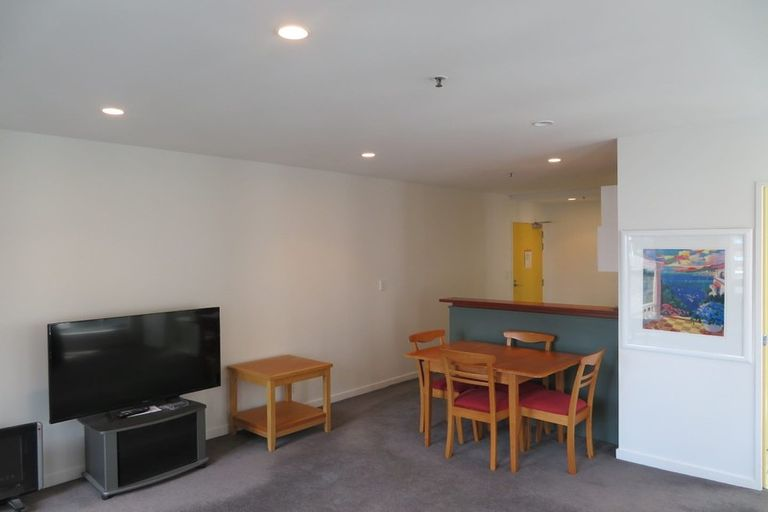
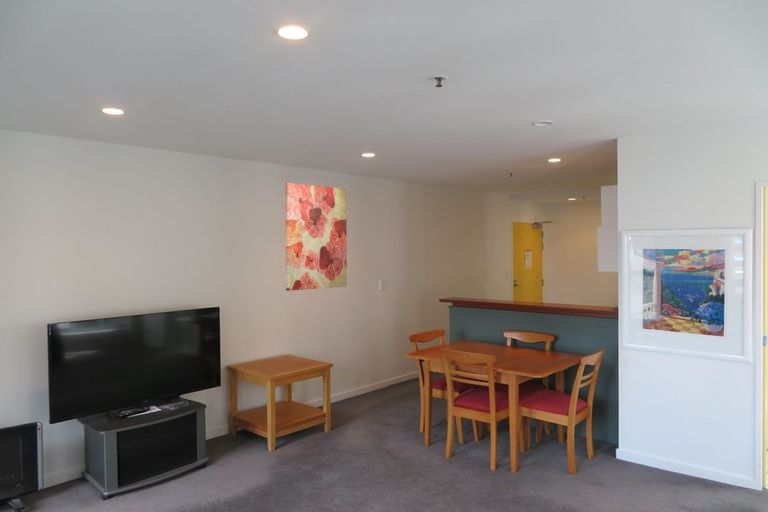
+ wall art [284,181,348,292]
